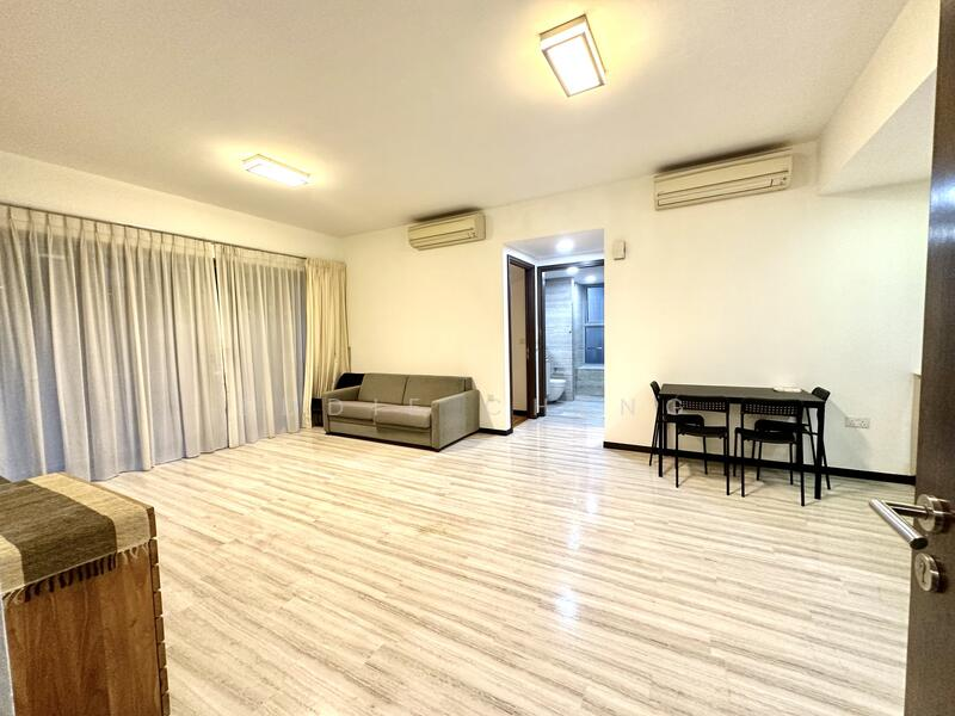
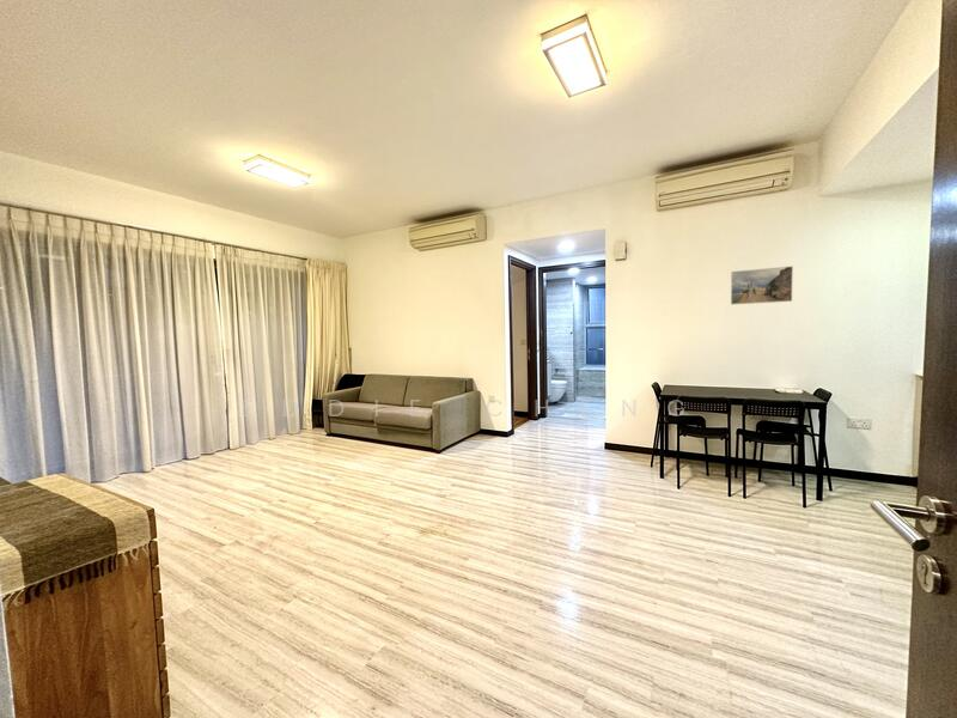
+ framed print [730,264,794,306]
